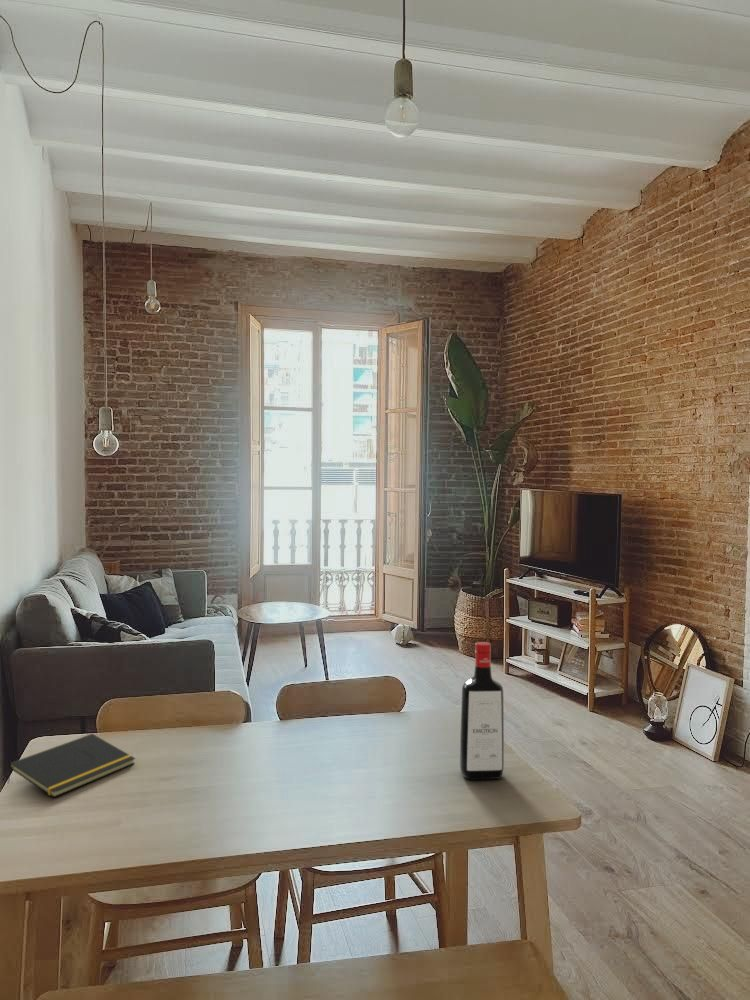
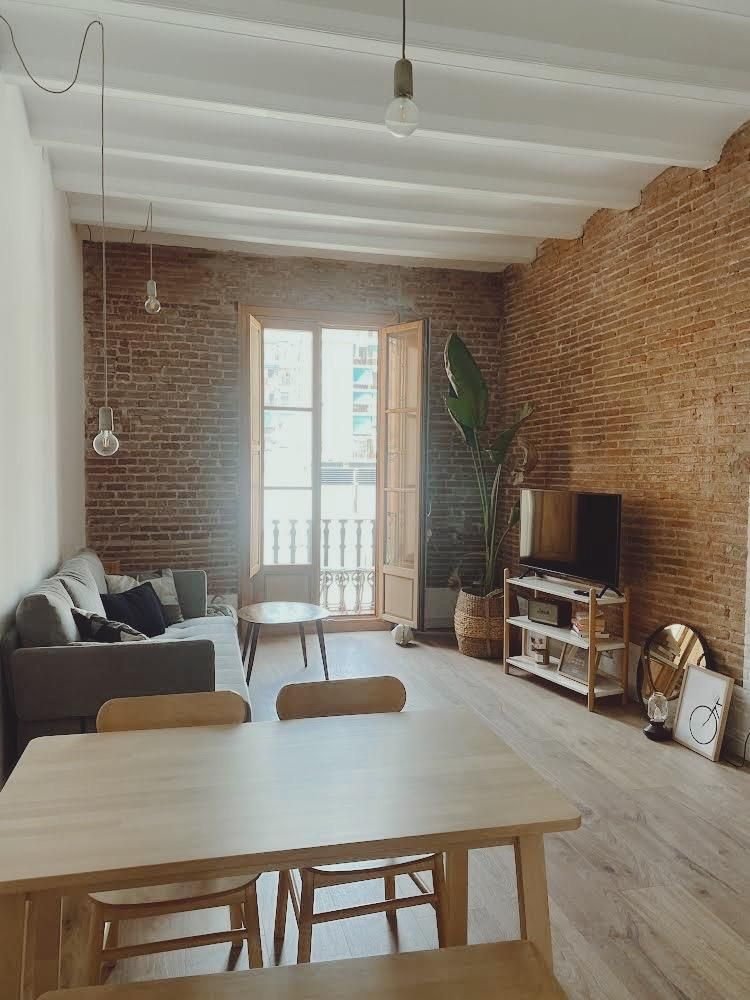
- liquor bottle [459,641,505,780]
- notepad [6,733,136,799]
